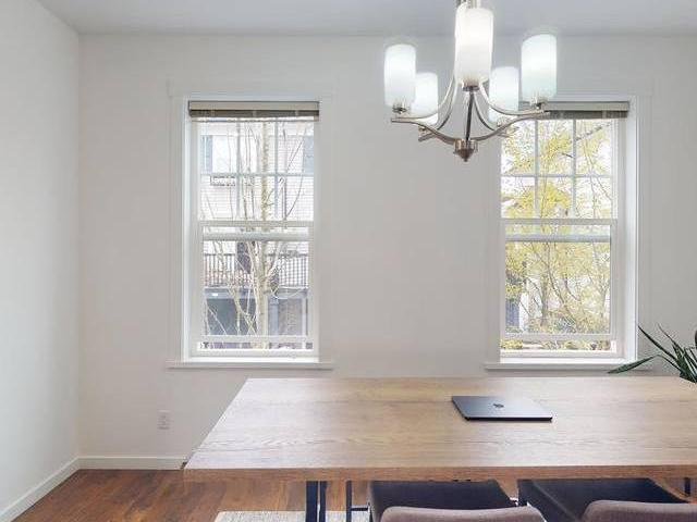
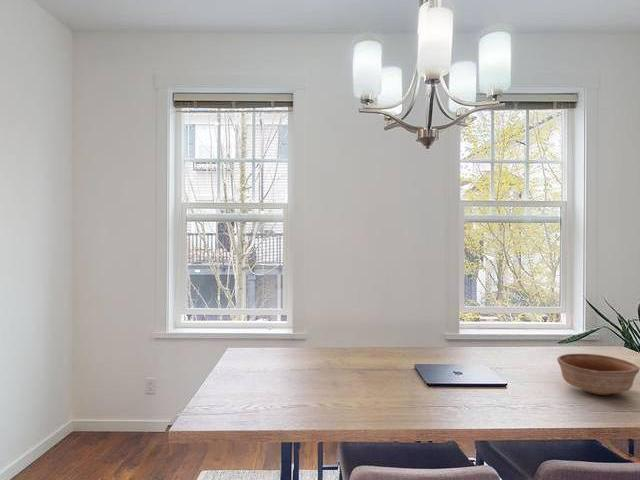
+ bowl [556,353,640,396]
